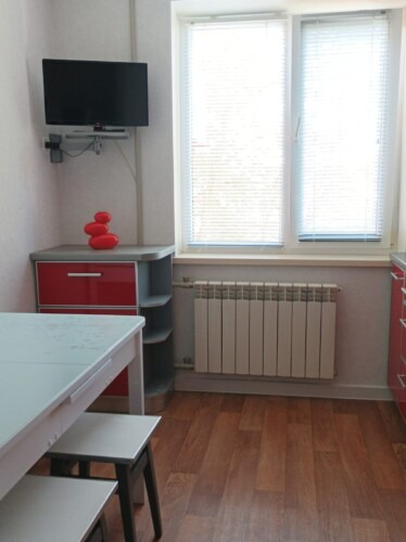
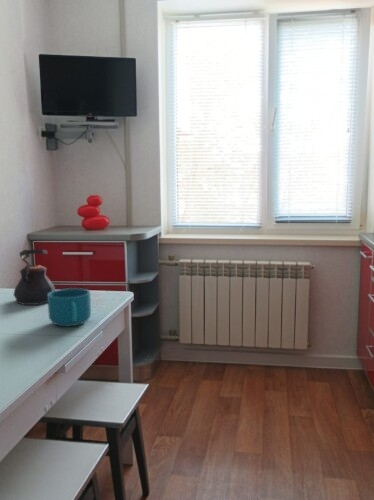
+ cup [47,287,92,327]
+ teapot [13,248,56,306]
